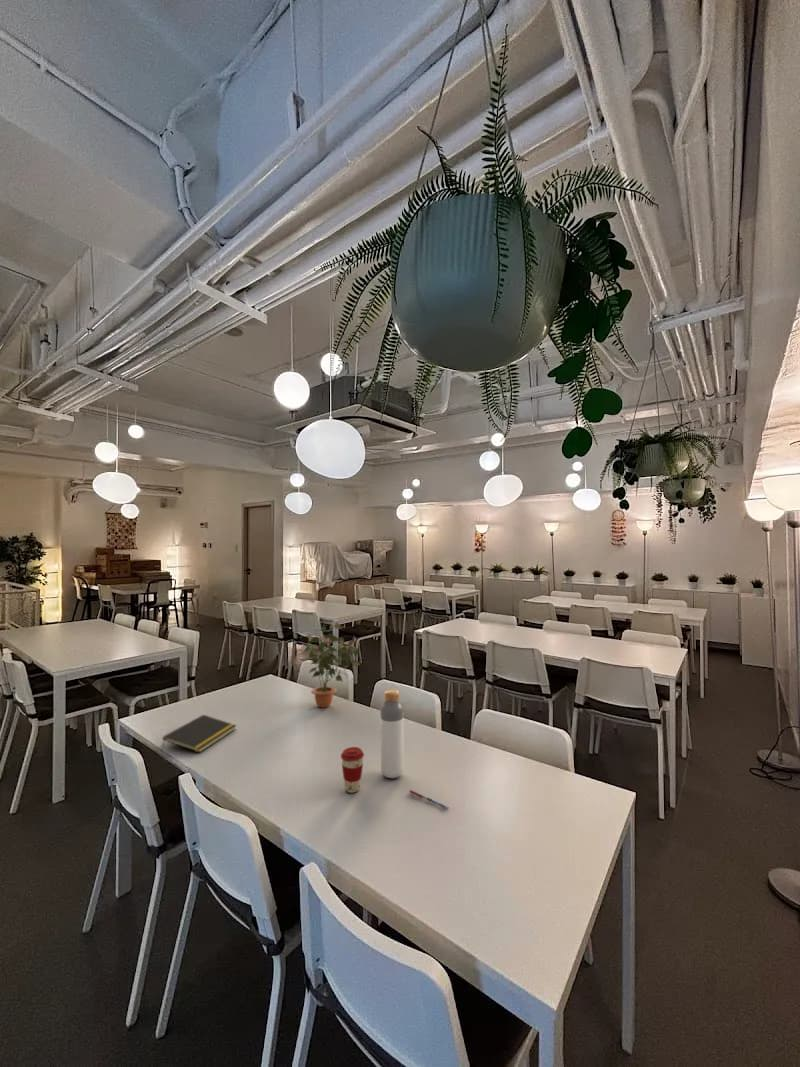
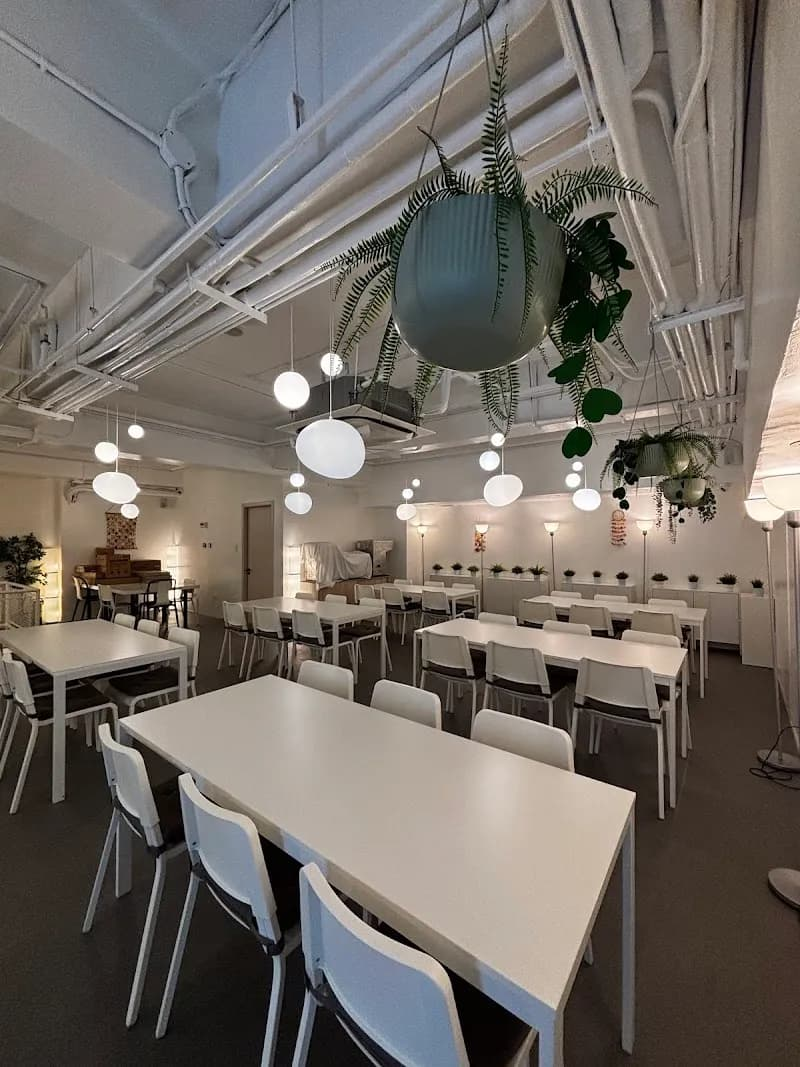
- potted plant [303,622,362,709]
- notepad [161,714,238,753]
- pen [408,789,450,810]
- bottle [379,688,405,779]
- coffee cup [340,746,365,794]
